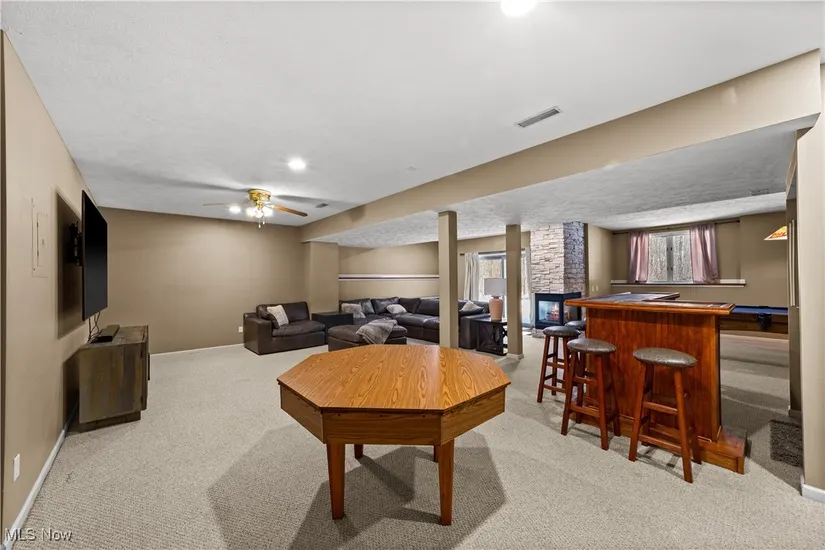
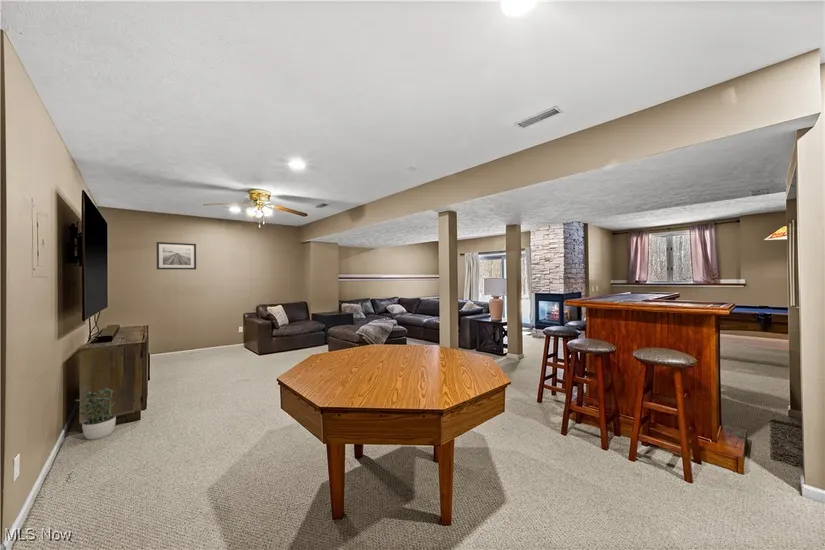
+ potted plant [74,387,117,441]
+ wall art [156,241,197,271]
